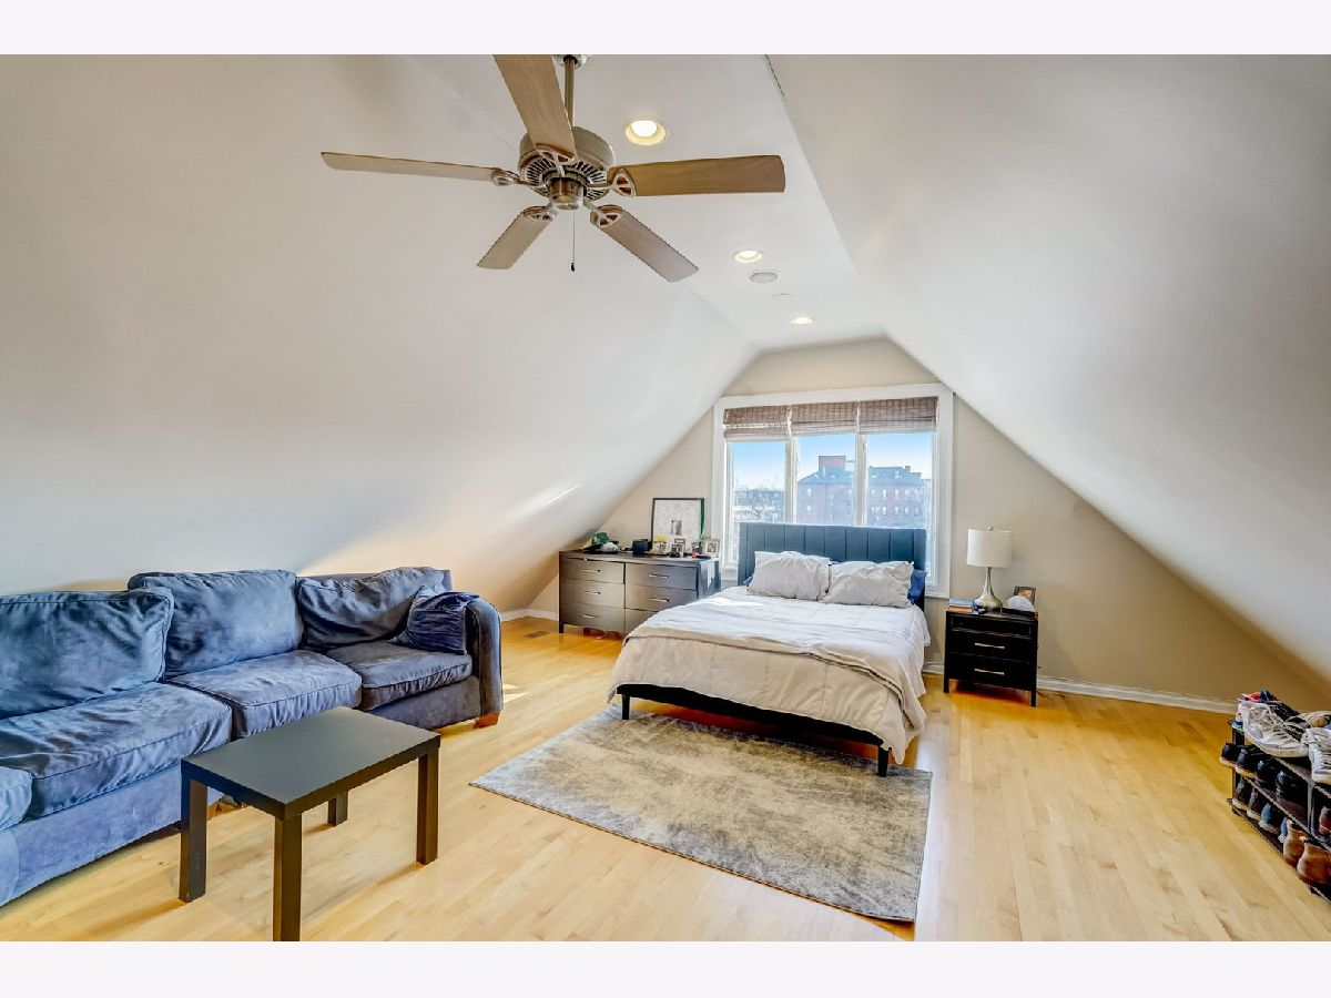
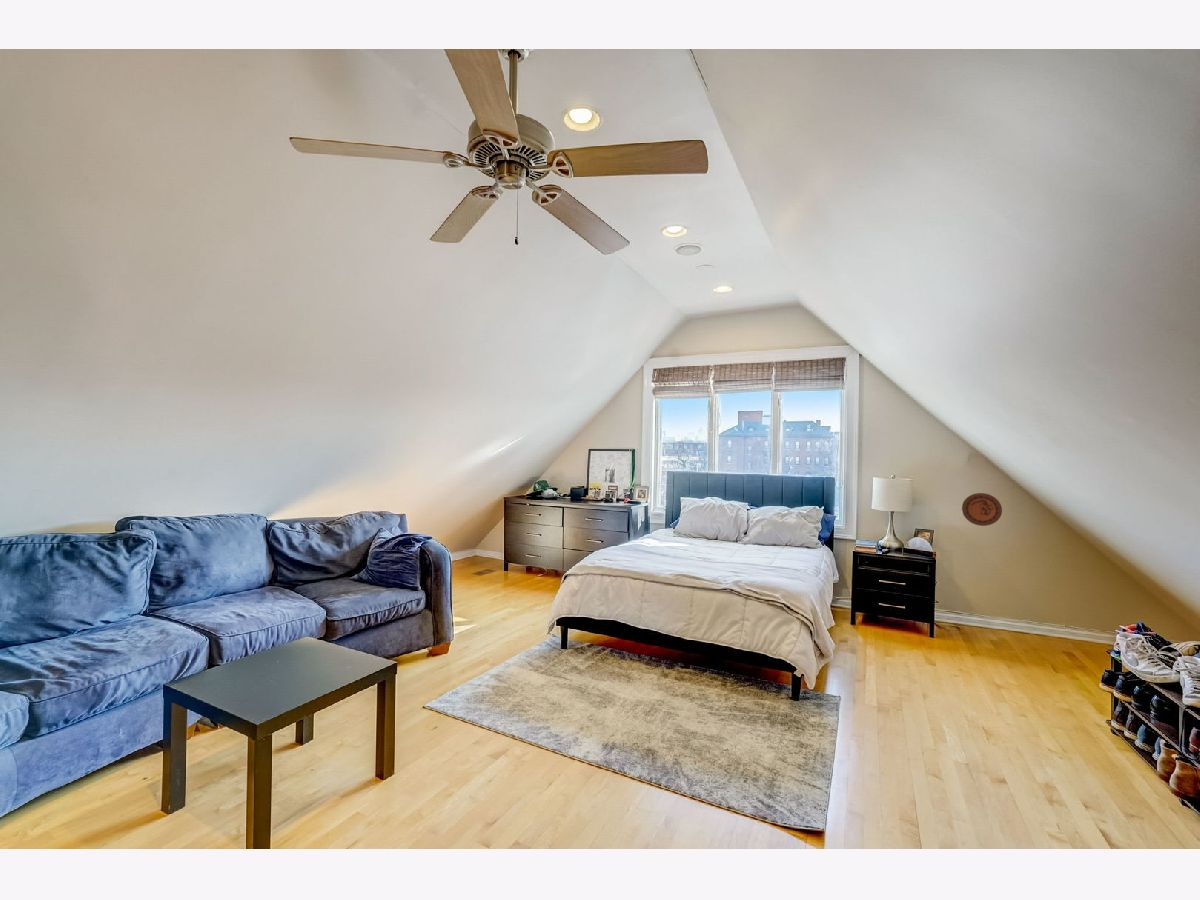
+ decorative plate [961,492,1003,527]
